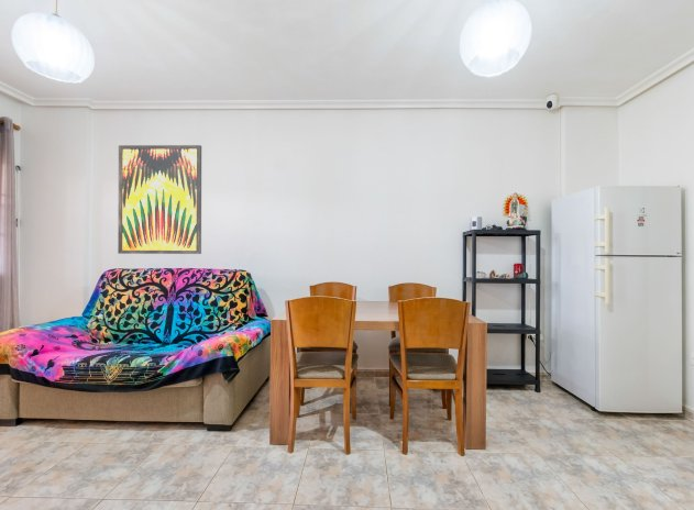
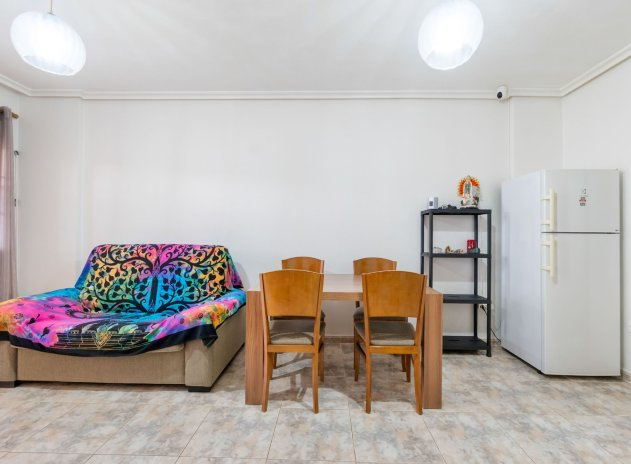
- wall art [117,144,202,255]
